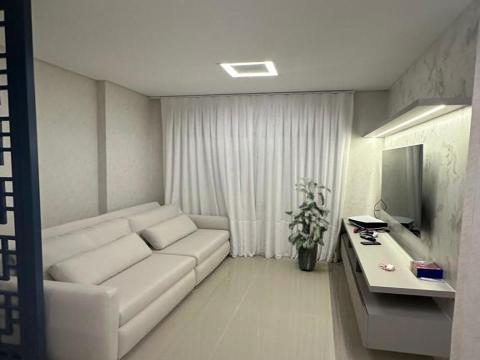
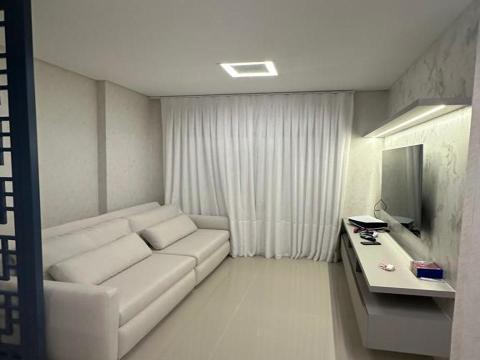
- indoor plant [284,176,332,271]
